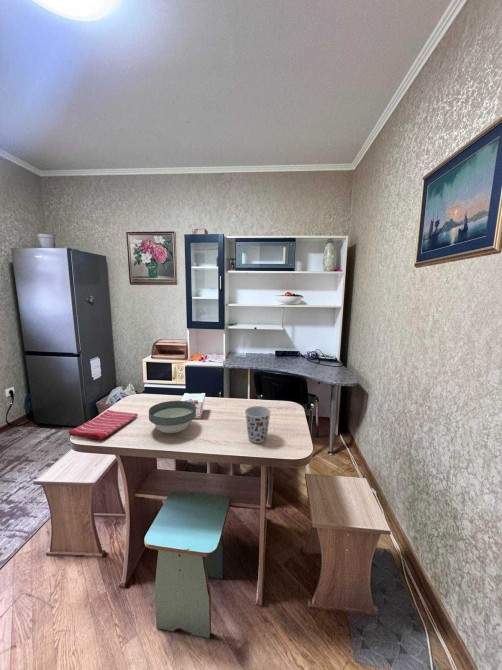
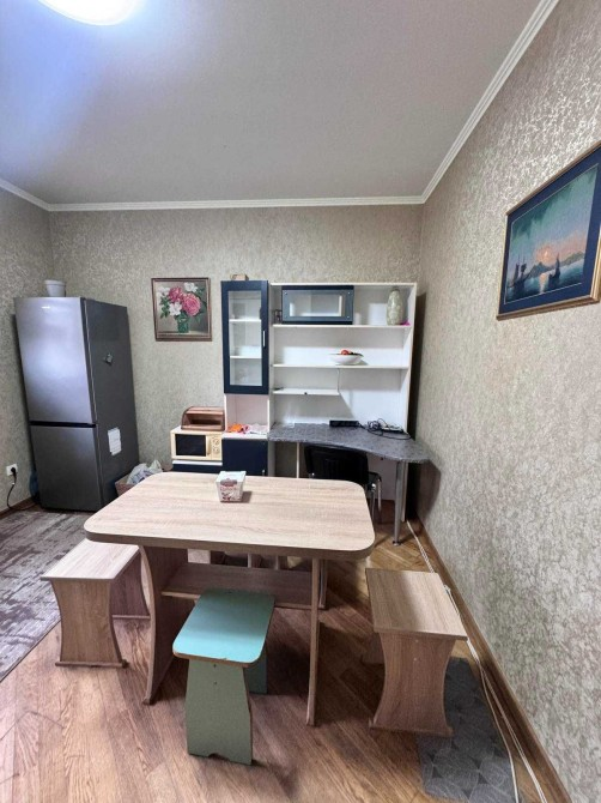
- bowl [148,400,197,434]
- dish towel [68,409,139,441]
- cup [244,405,272,444]
